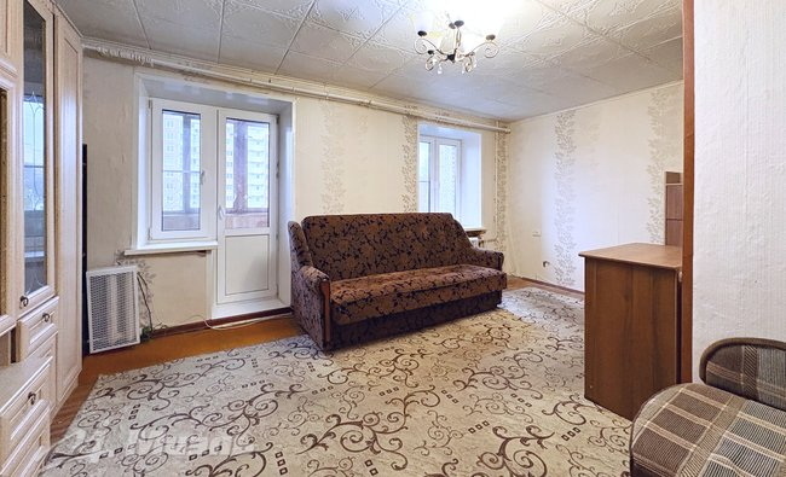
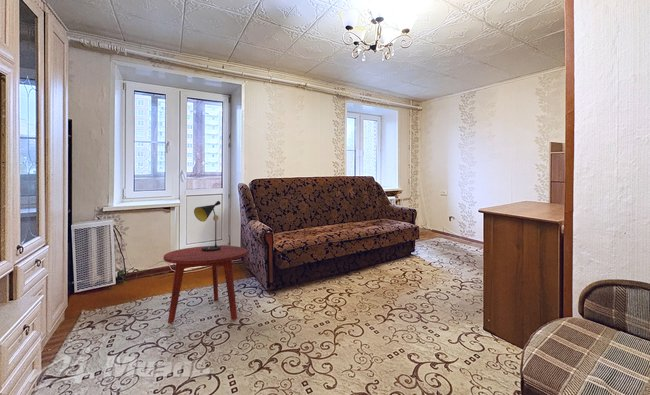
+ table lamp [193,200,226,251]
+ side table [163,245,248,324]
